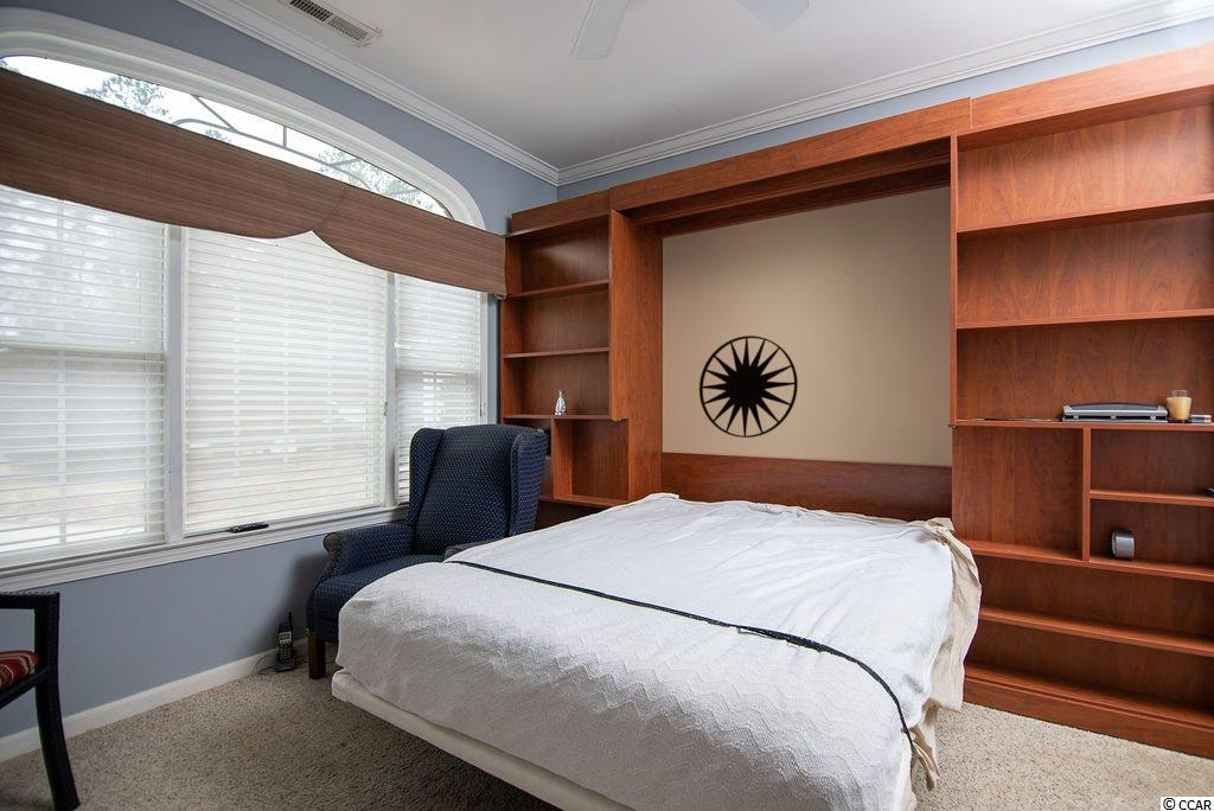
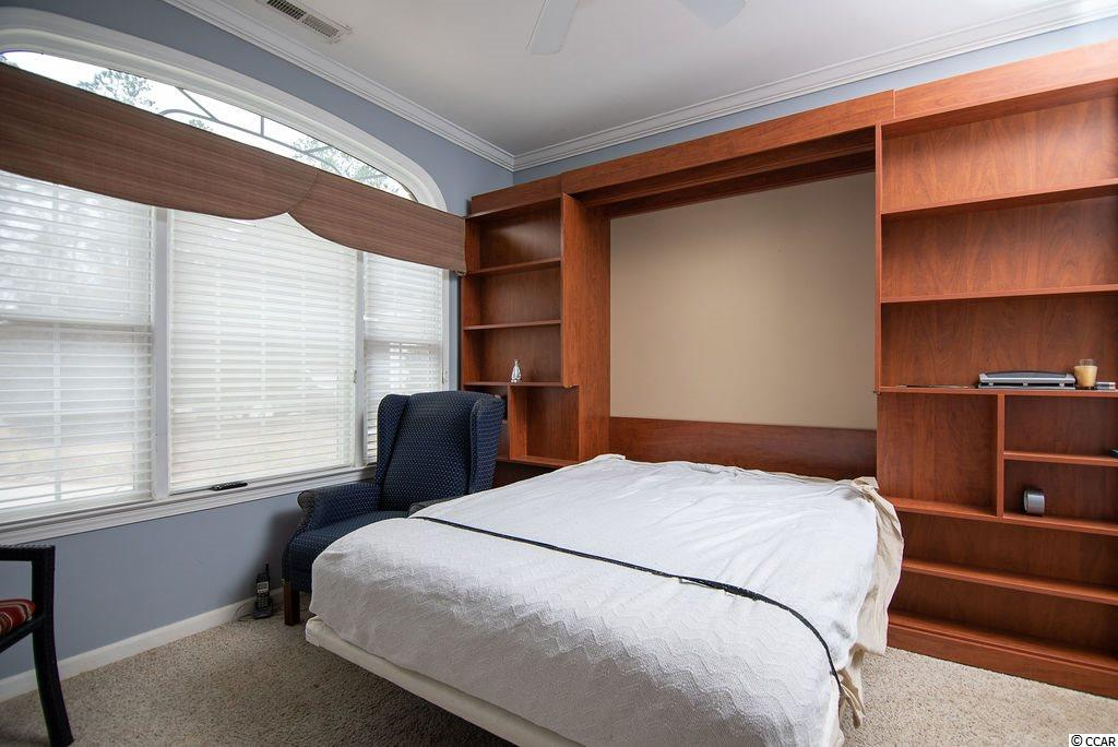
- wall art [698,334,799,439]
